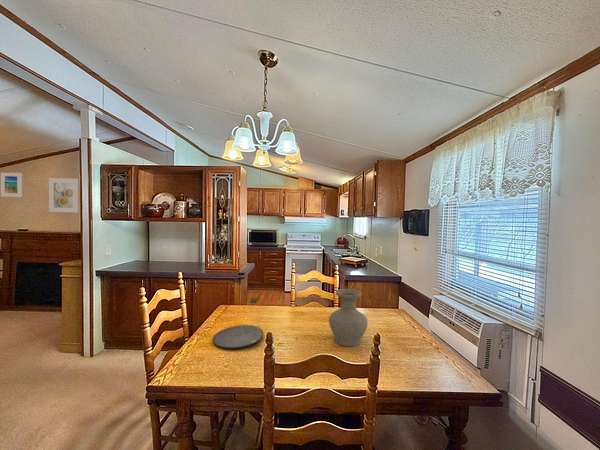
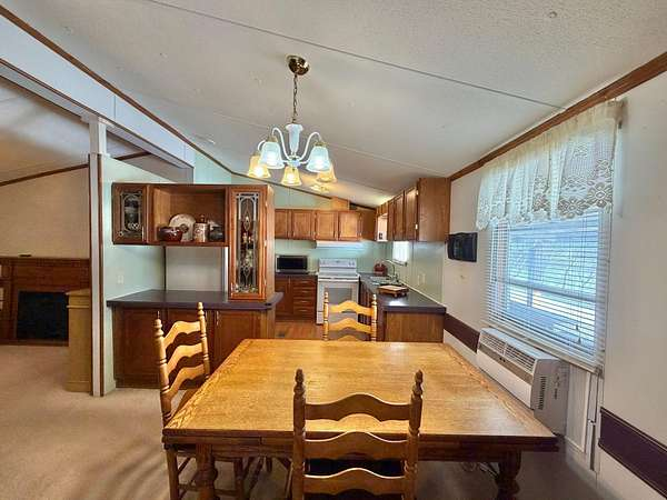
- plate [212,324,264,350]
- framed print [48,177,79,213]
- vase [328,288,368,347]
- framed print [0,172,23,198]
